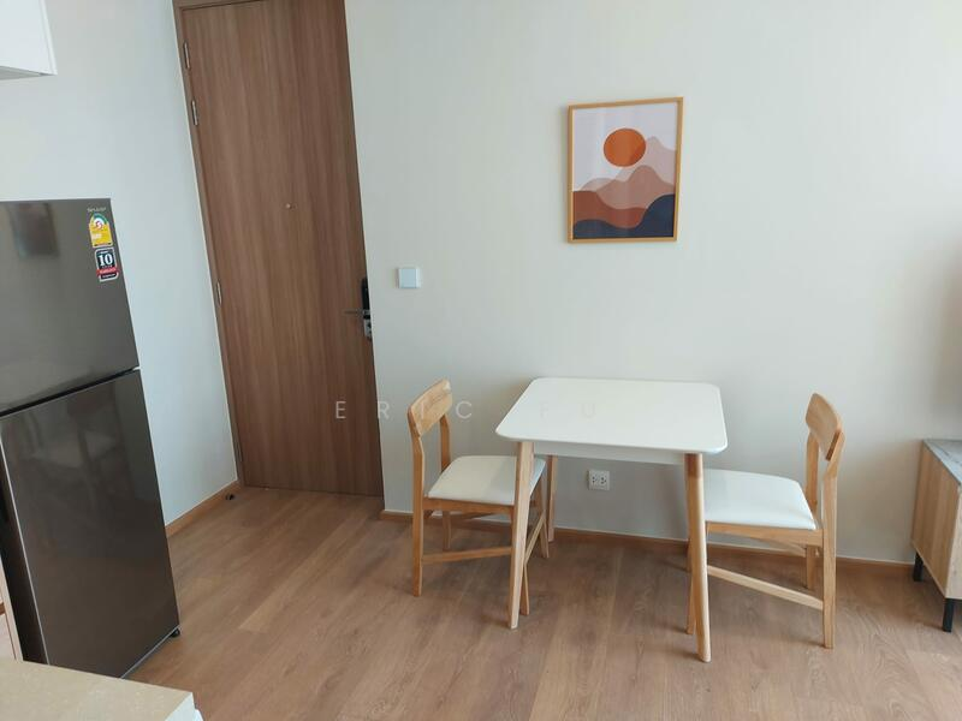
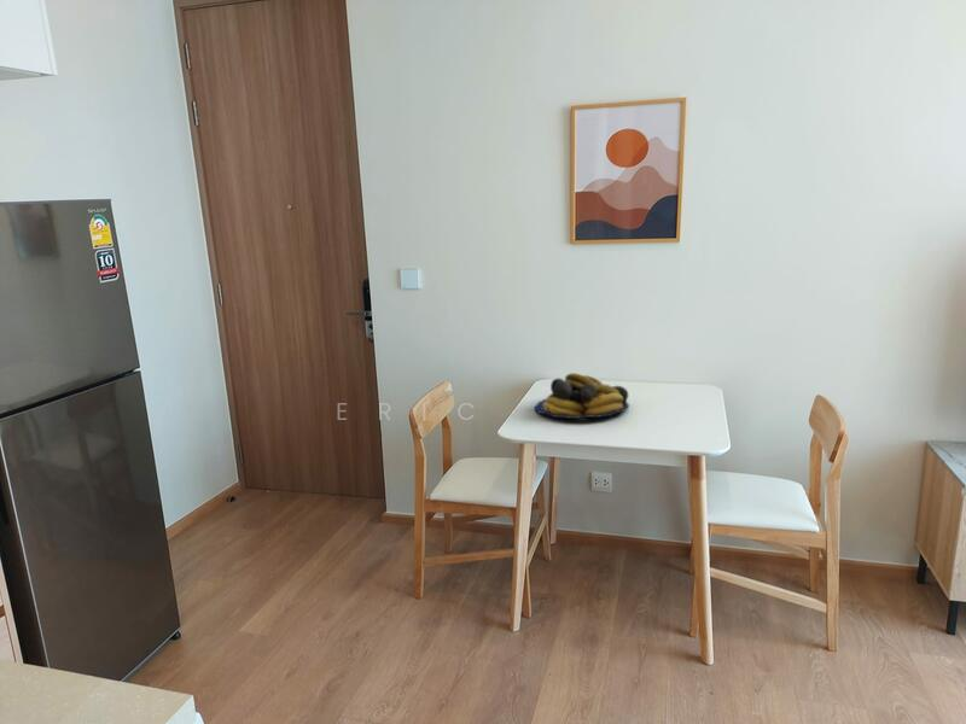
+ fruit bowl [534,372,630,420]
